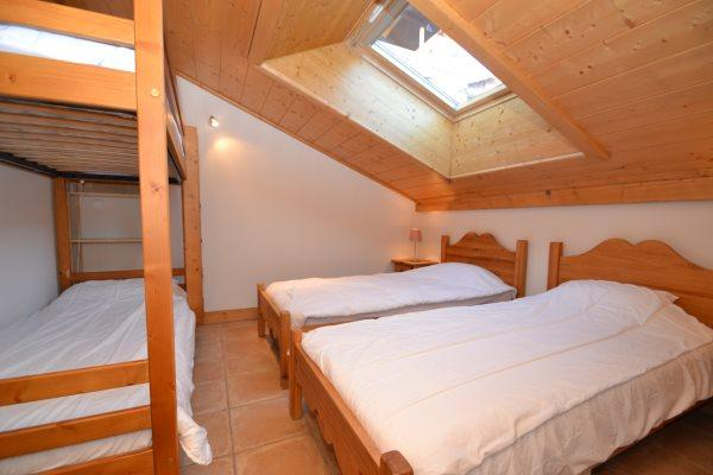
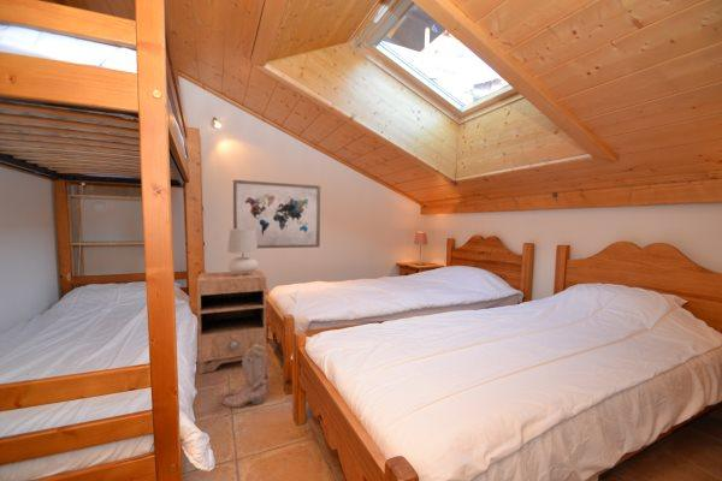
+ table lamp [226,228,260,275]
+ nightstand [196,269,267,375]
+ wall art [232,179,321,249]
+ boots [221,345,270,409]
